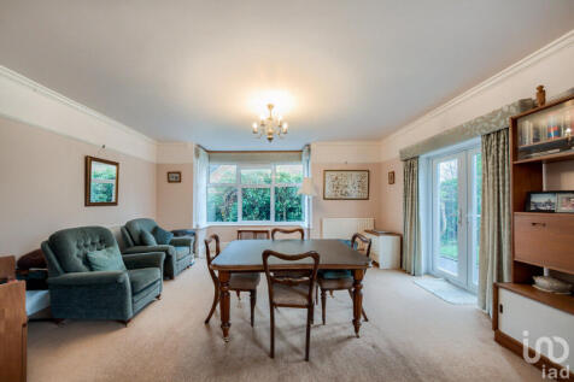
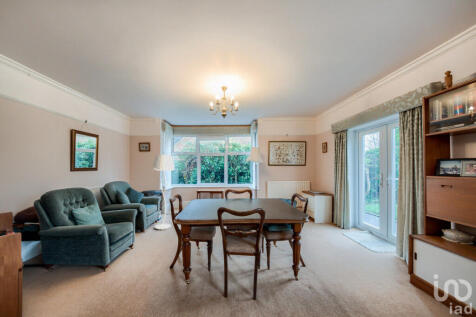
+ floor lamp [151,154,176,231]
